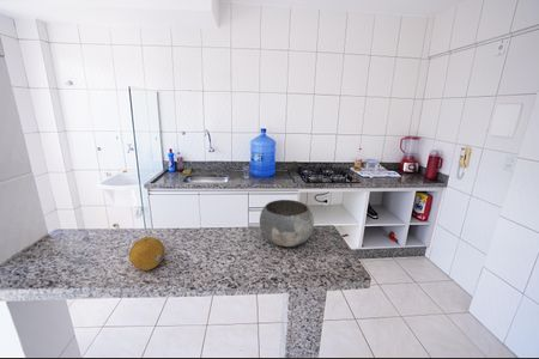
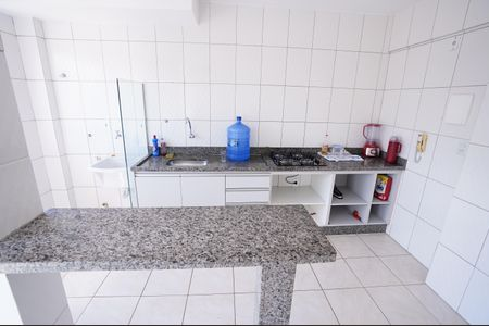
- bowl [259,199,315,248]
- fruit [128,236,166,272]
